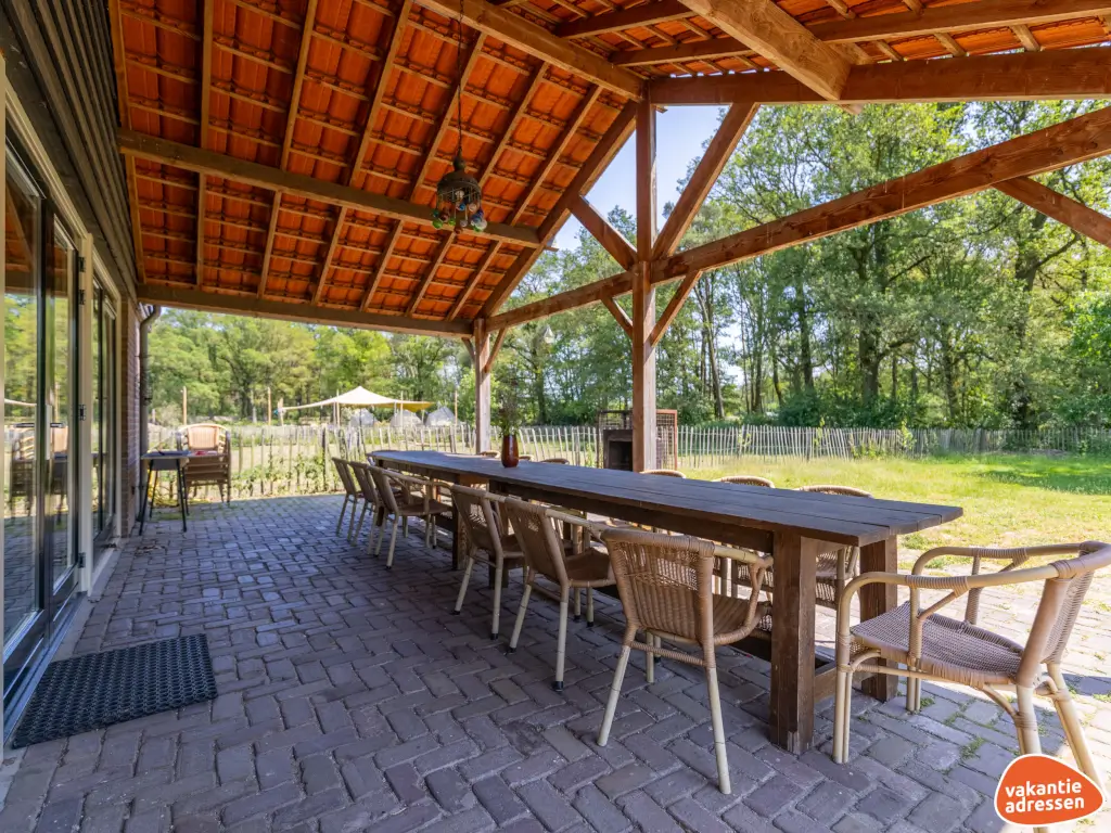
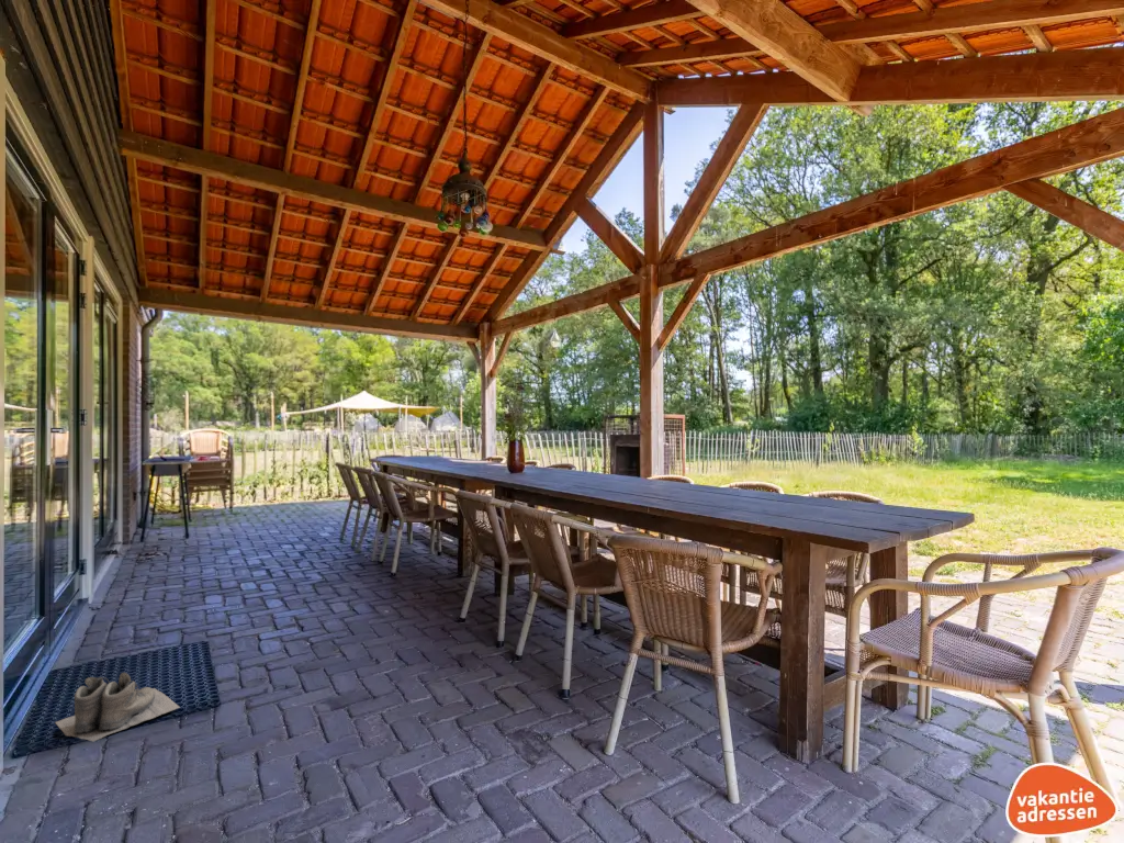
+ boots [54,672,181,742]
